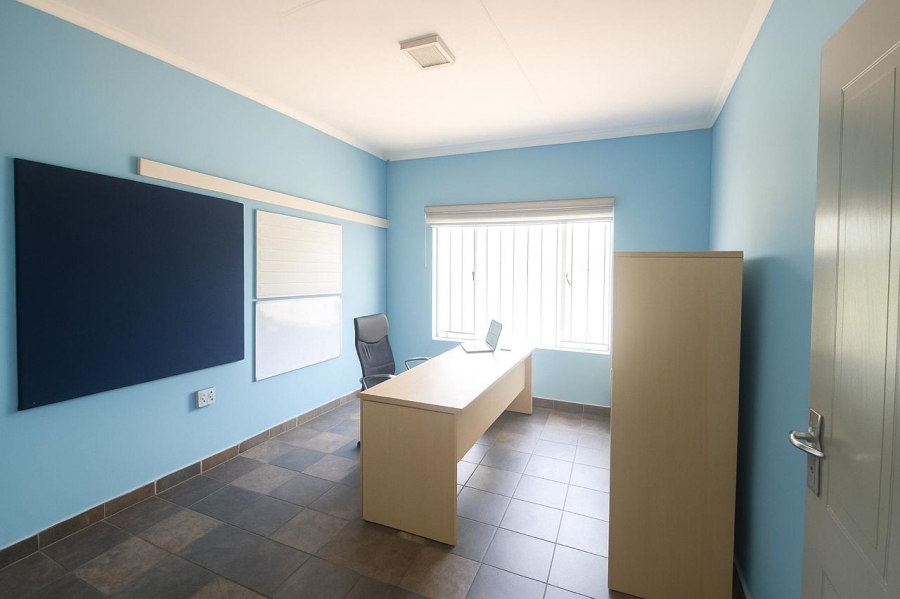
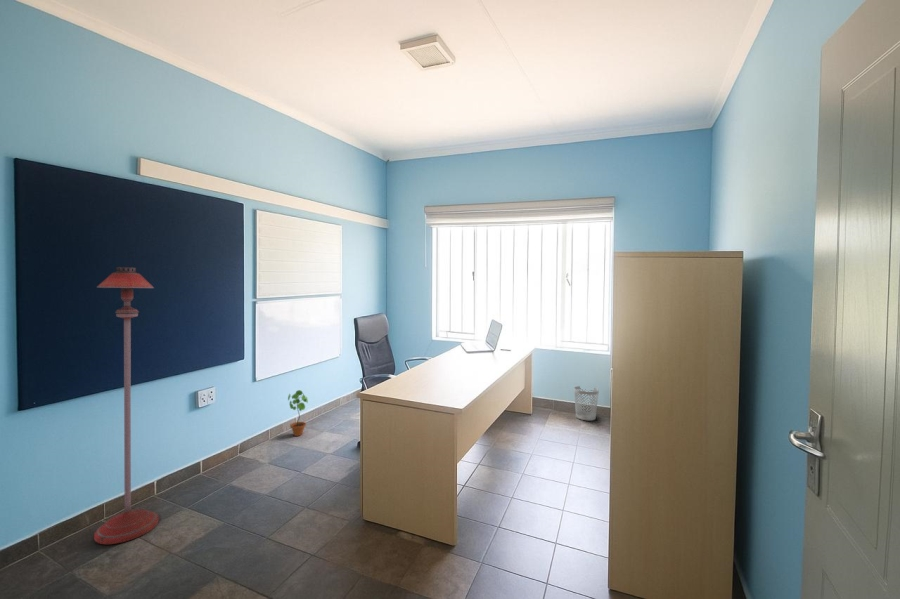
+ potted plant [287,389,309,437]
+ floor lamp [93,266,160,545]
+ wastebasket [573,385,600,421]
